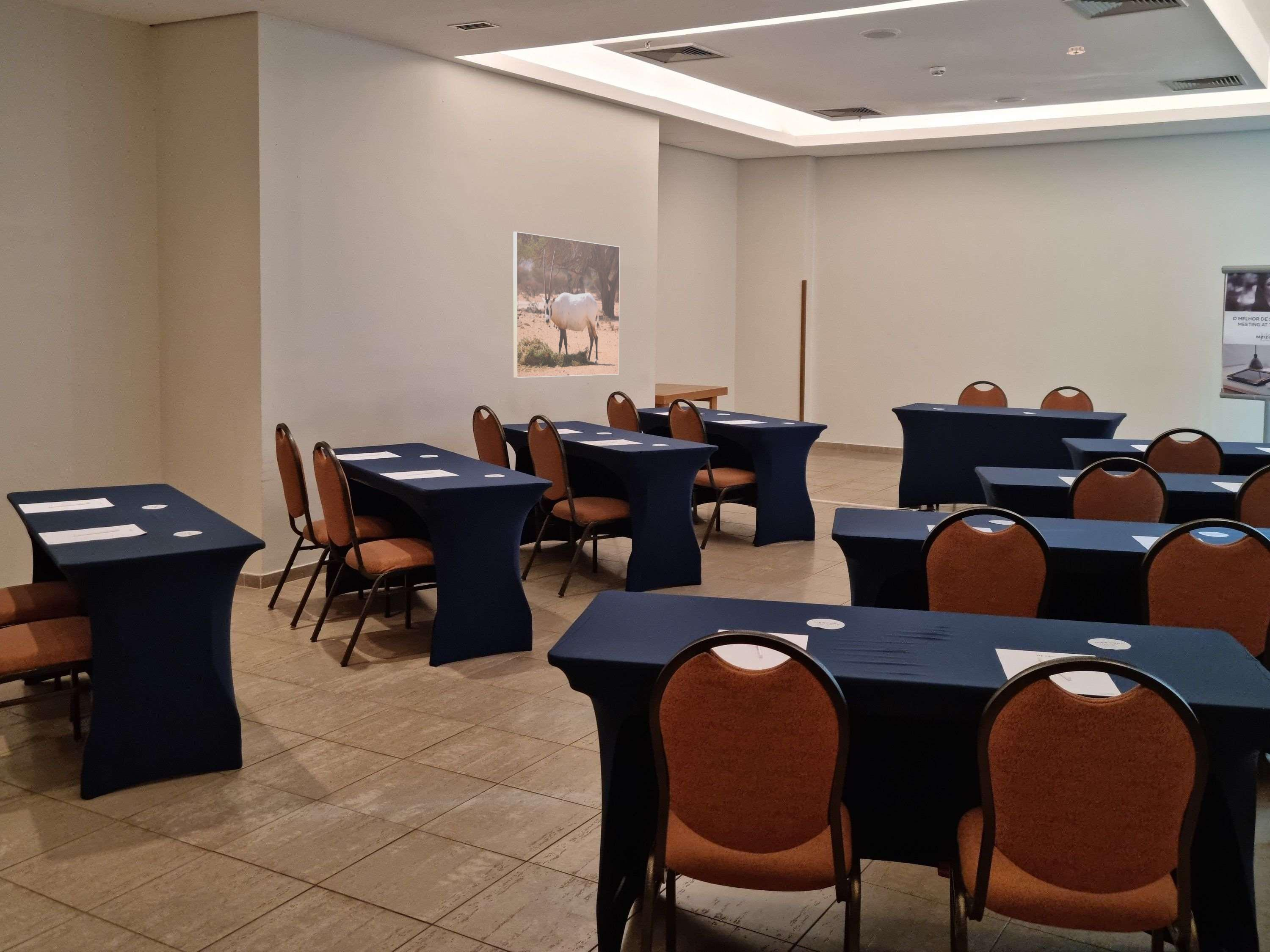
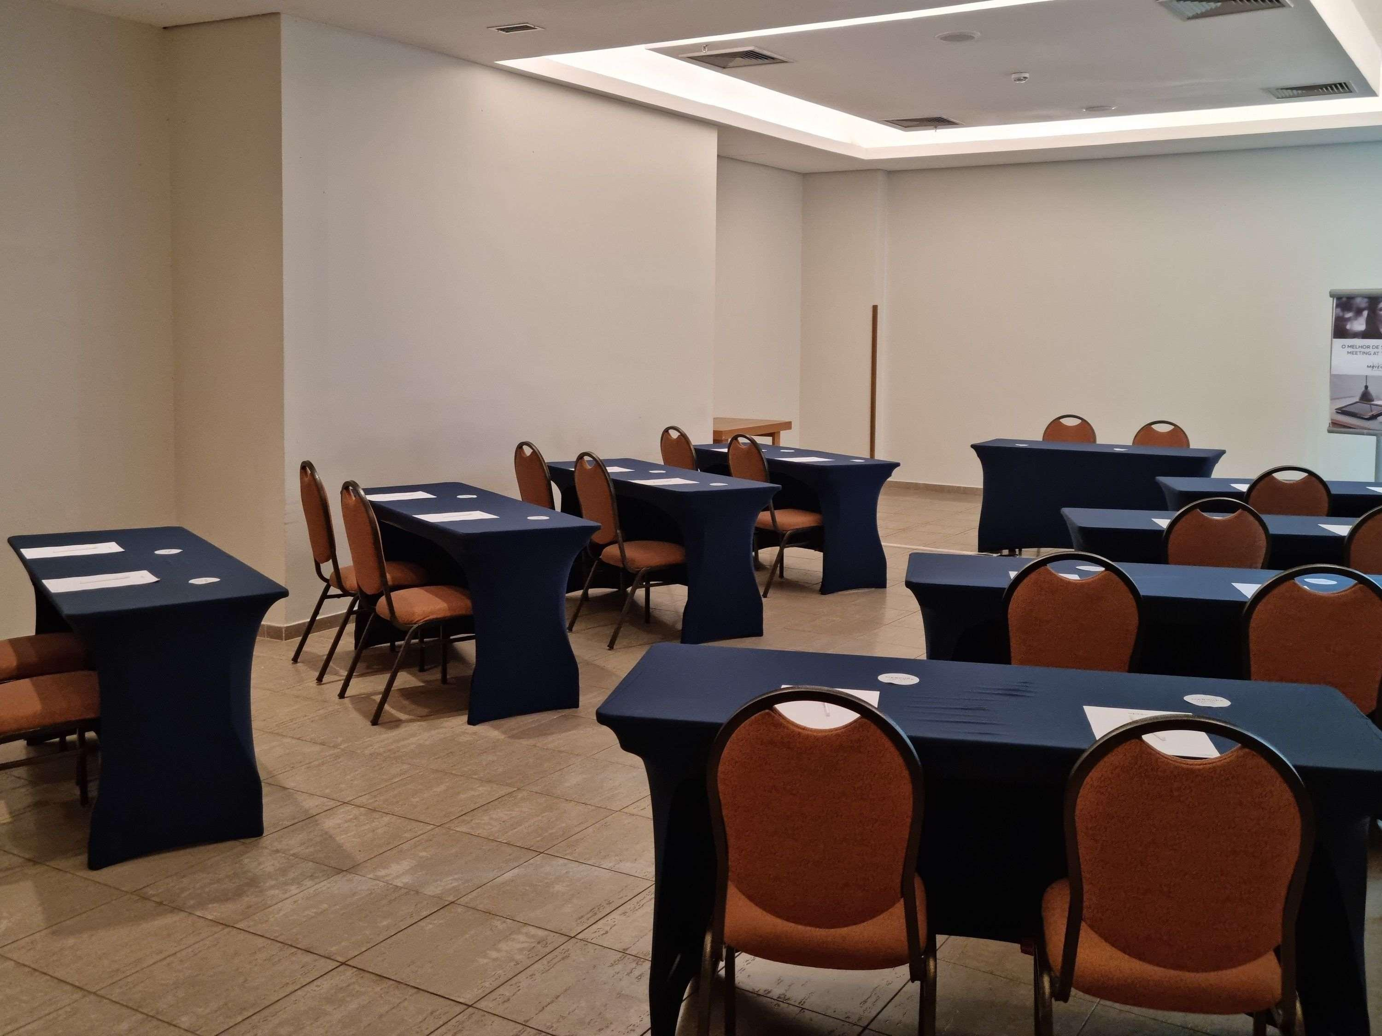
- smoke detector [1065,46,1086,56]
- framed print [513,231,620,378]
